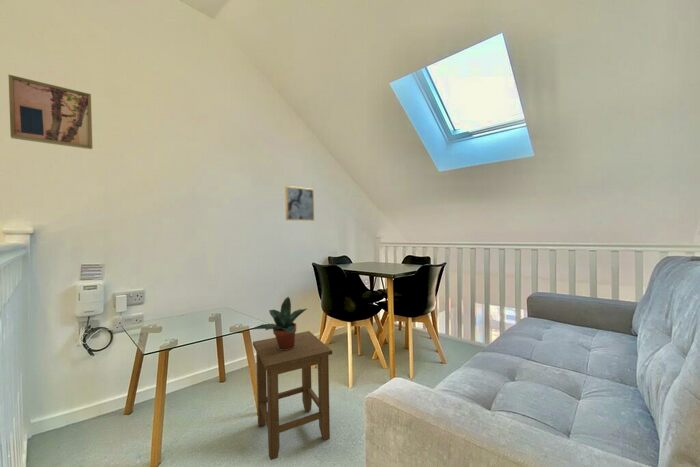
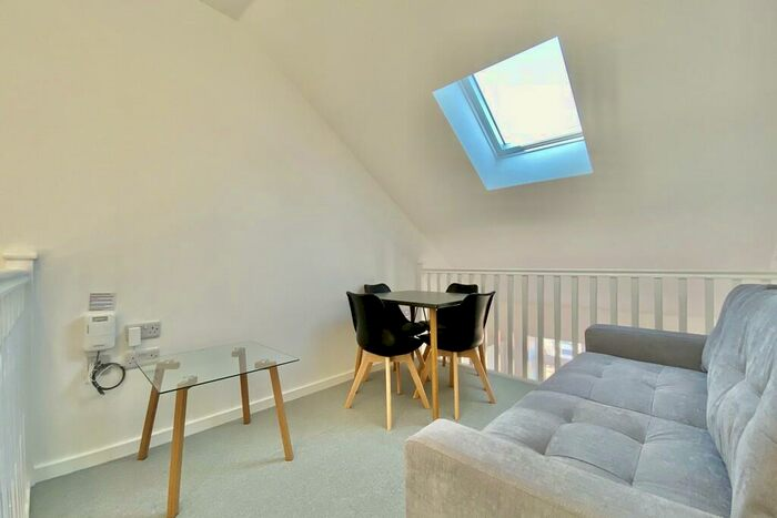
- wall art [8,74,93,150]
- potted plant [252,296,308,350]
- wall art [284,185,315,222]
- stool [252,330,333,461]
